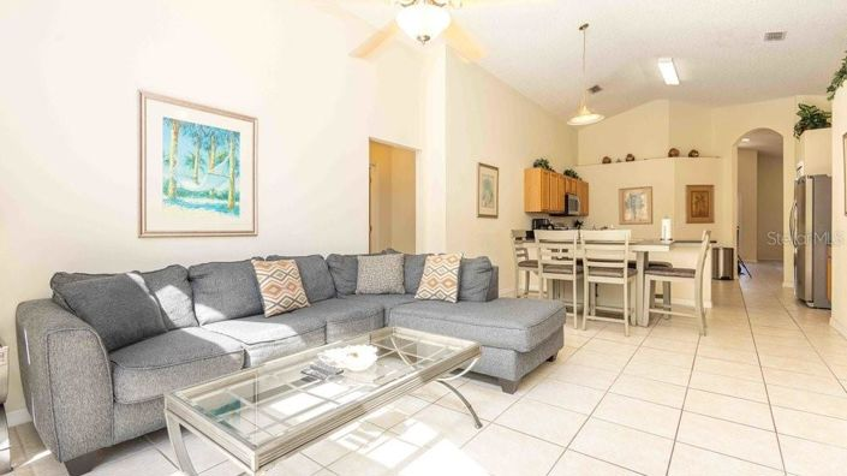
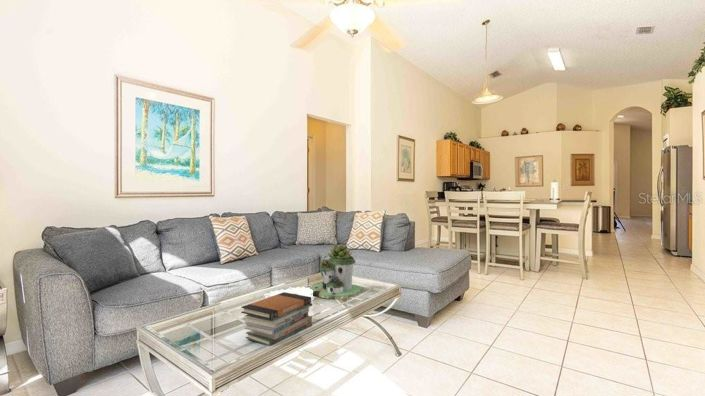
+ succulent planter [309,243,366,300]
+ book stack [240,291,313,347]
